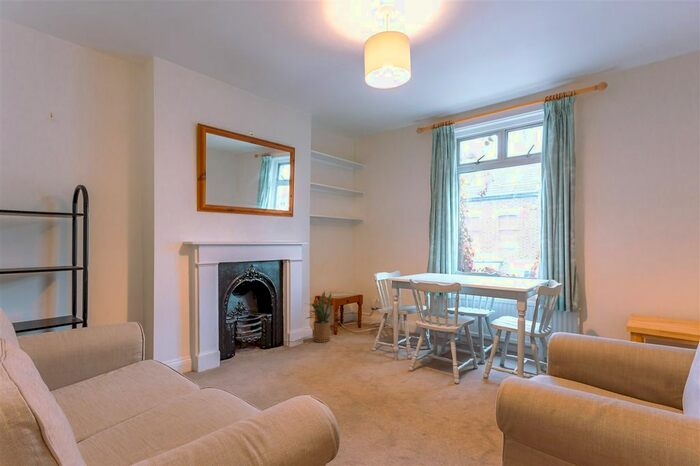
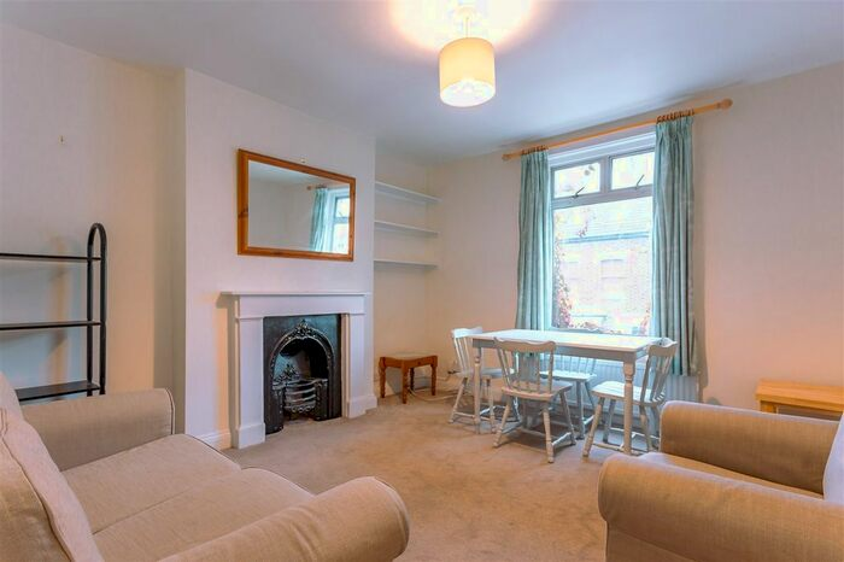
- house plant [304,290,332,344]
